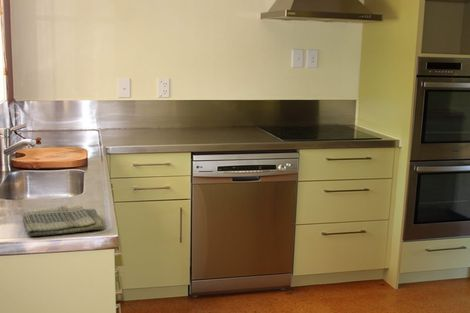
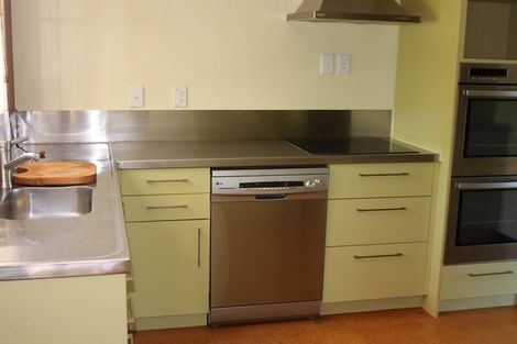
- dish towel [21,202,104,237]
